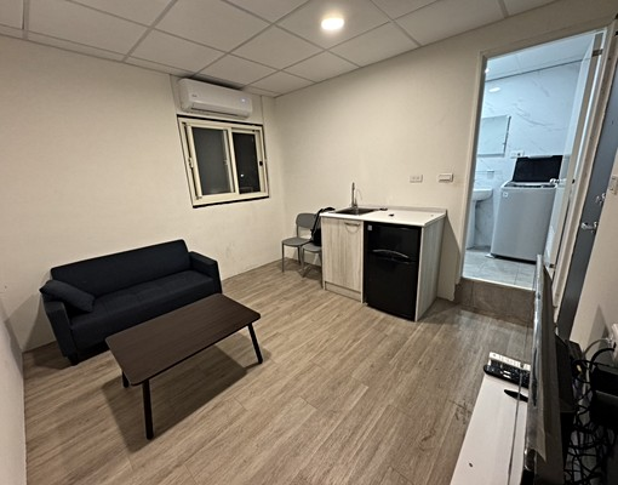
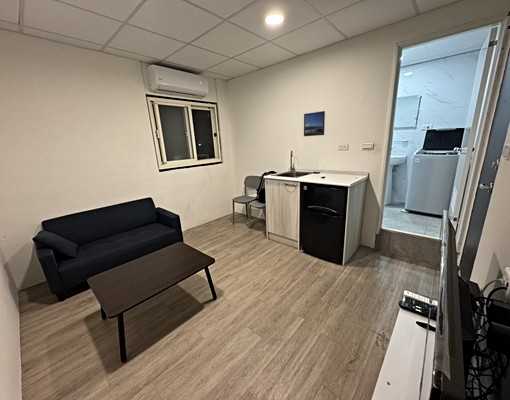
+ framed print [303,110,326,137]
